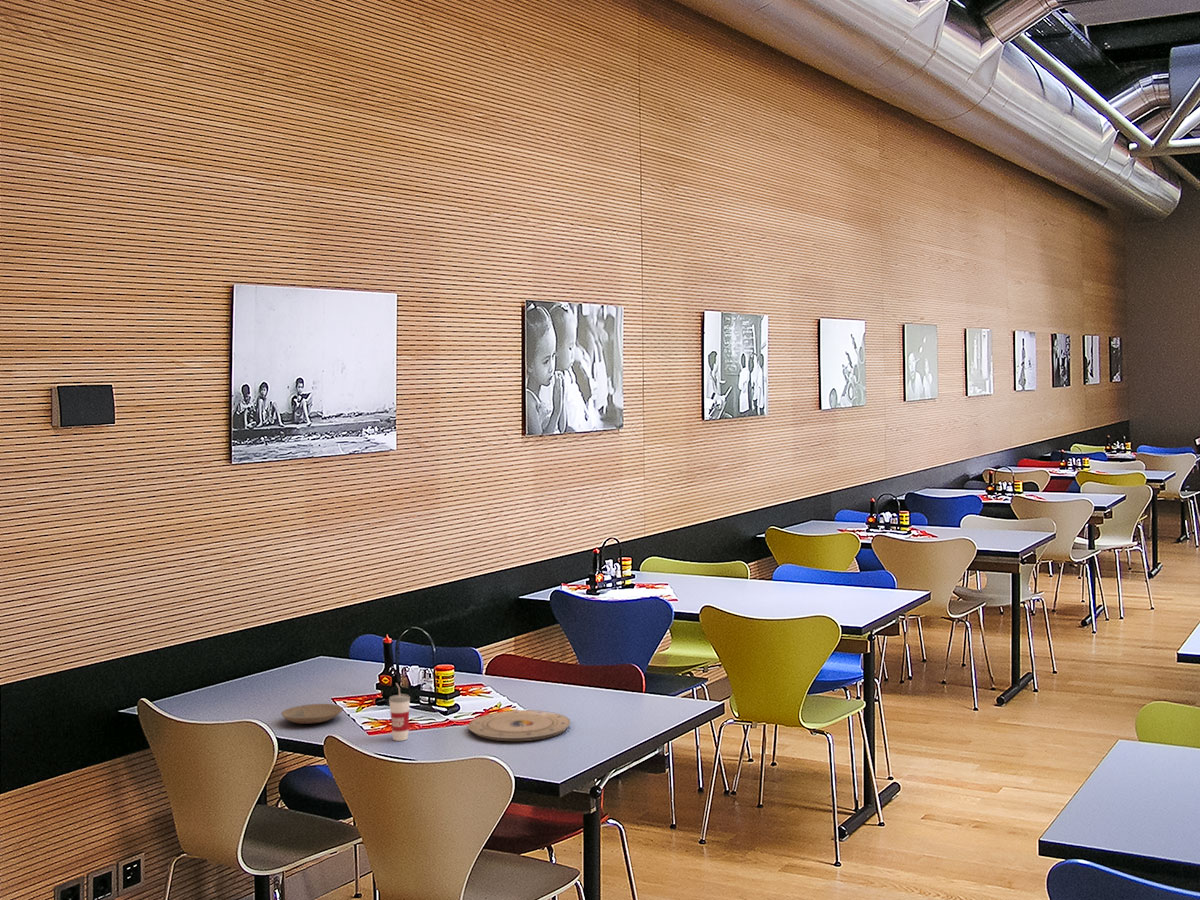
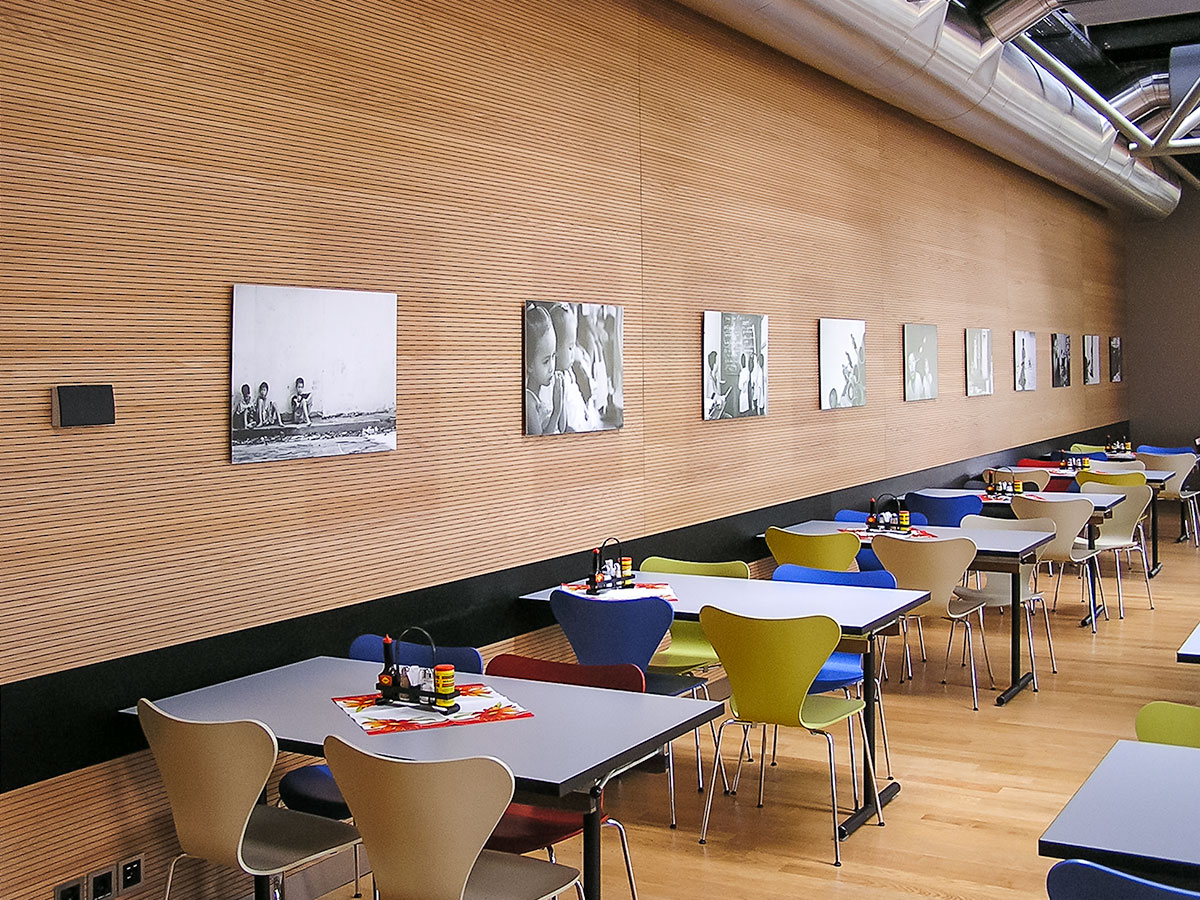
- plate [467,709,571,742]
- plate [280,703,344,725]
- cup [388,682,411,742]
